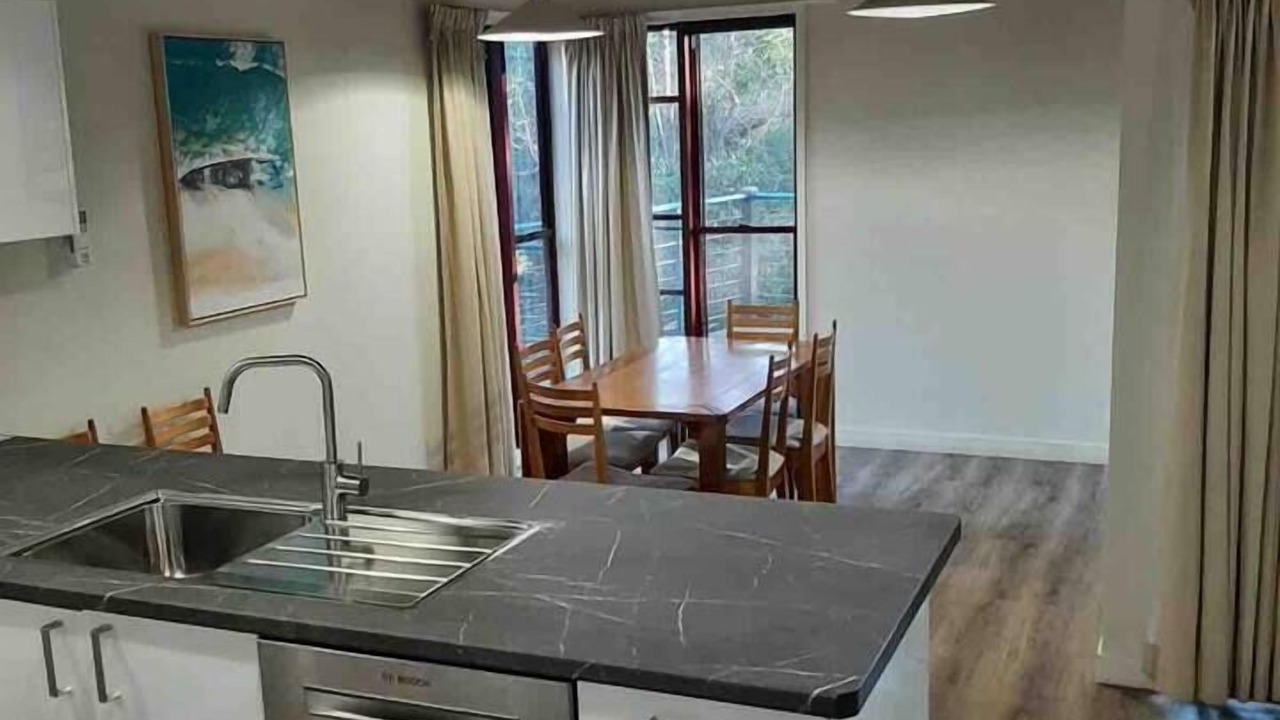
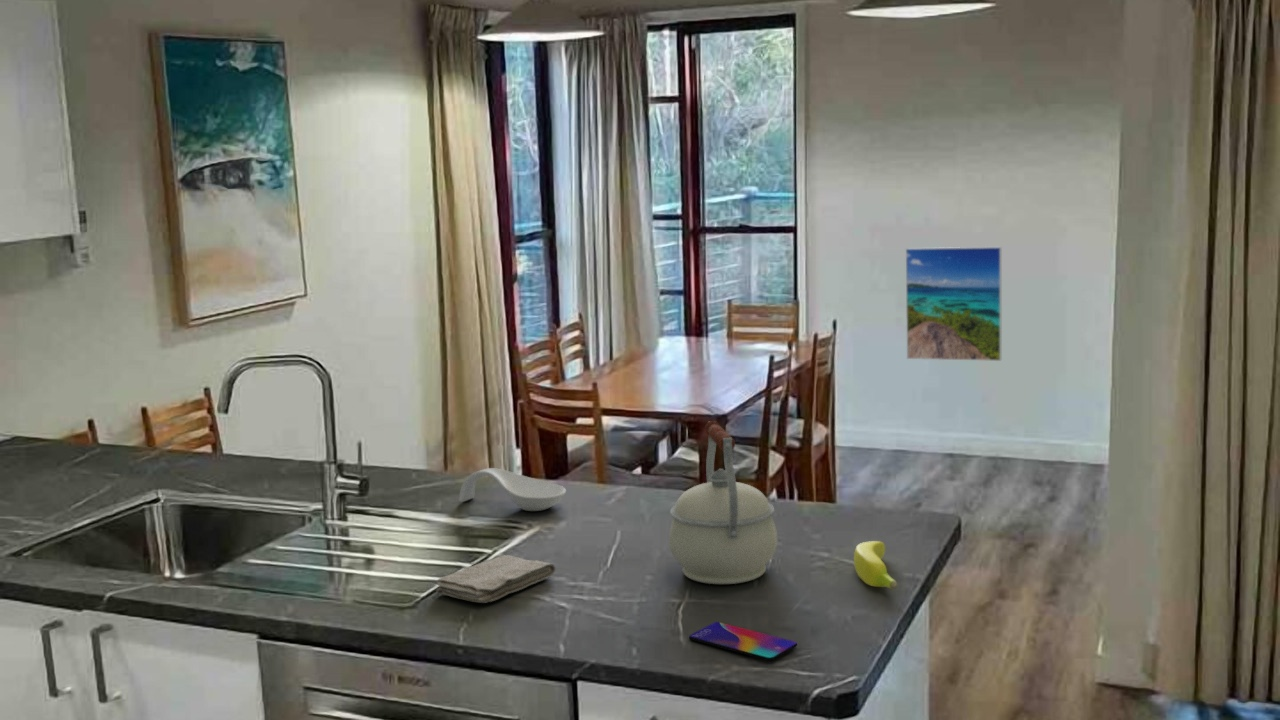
+ banana [853,540,898,590]
+ washcloth [435,554,556,604]
+ spoon rest [458,467,567,512]
+ kettle [668,420,778,585]
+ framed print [905,246,1002,362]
+ smartphone [688,621,798,662]
